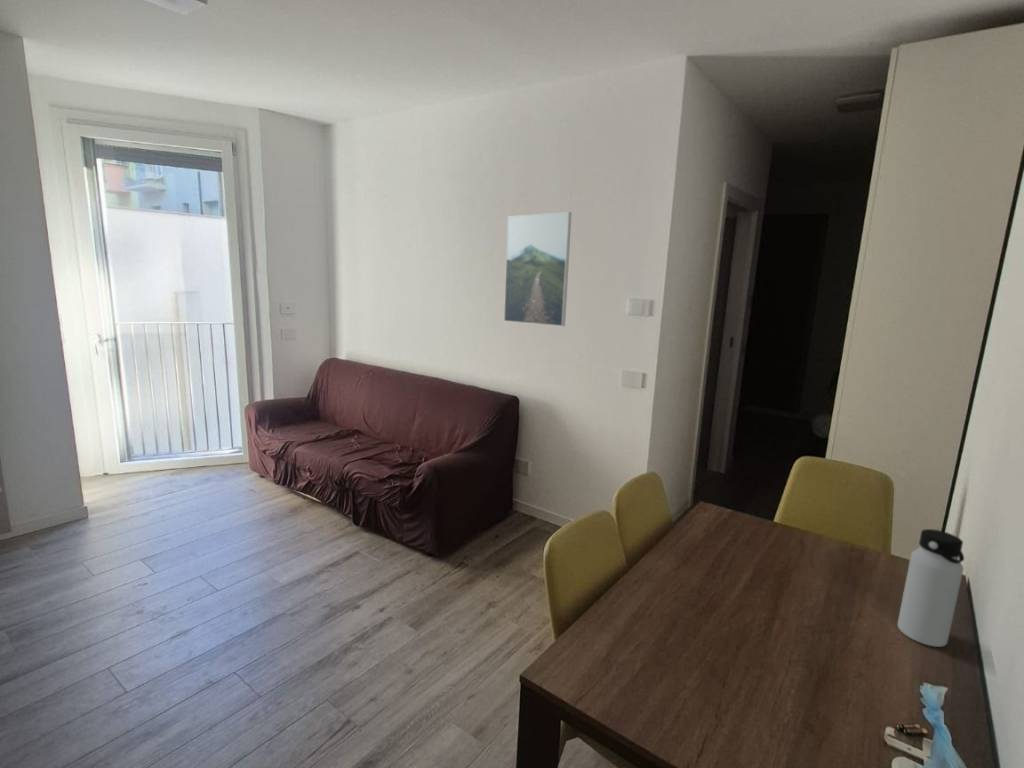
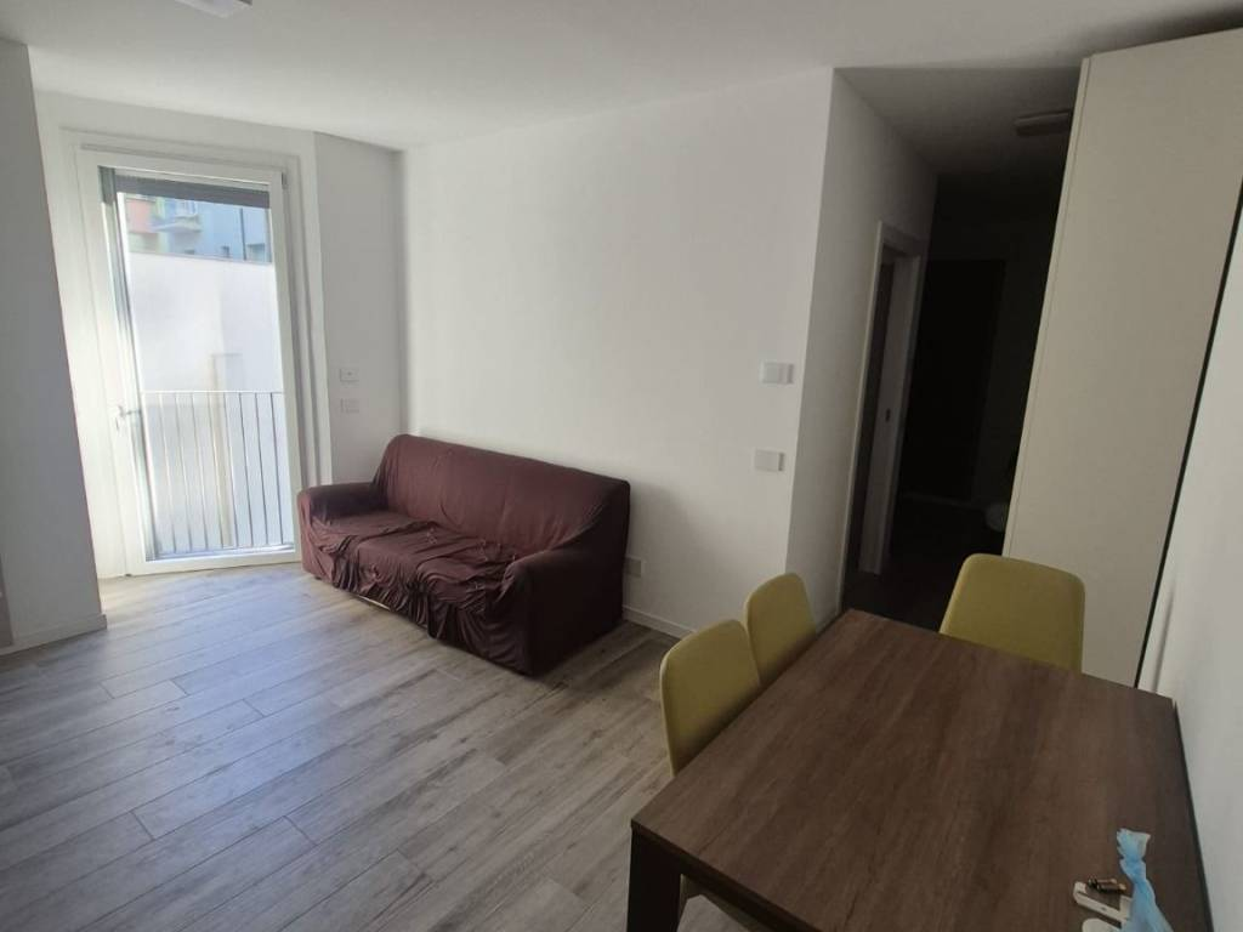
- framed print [503,211,572,327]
- water bottle [897,528,965,648]
